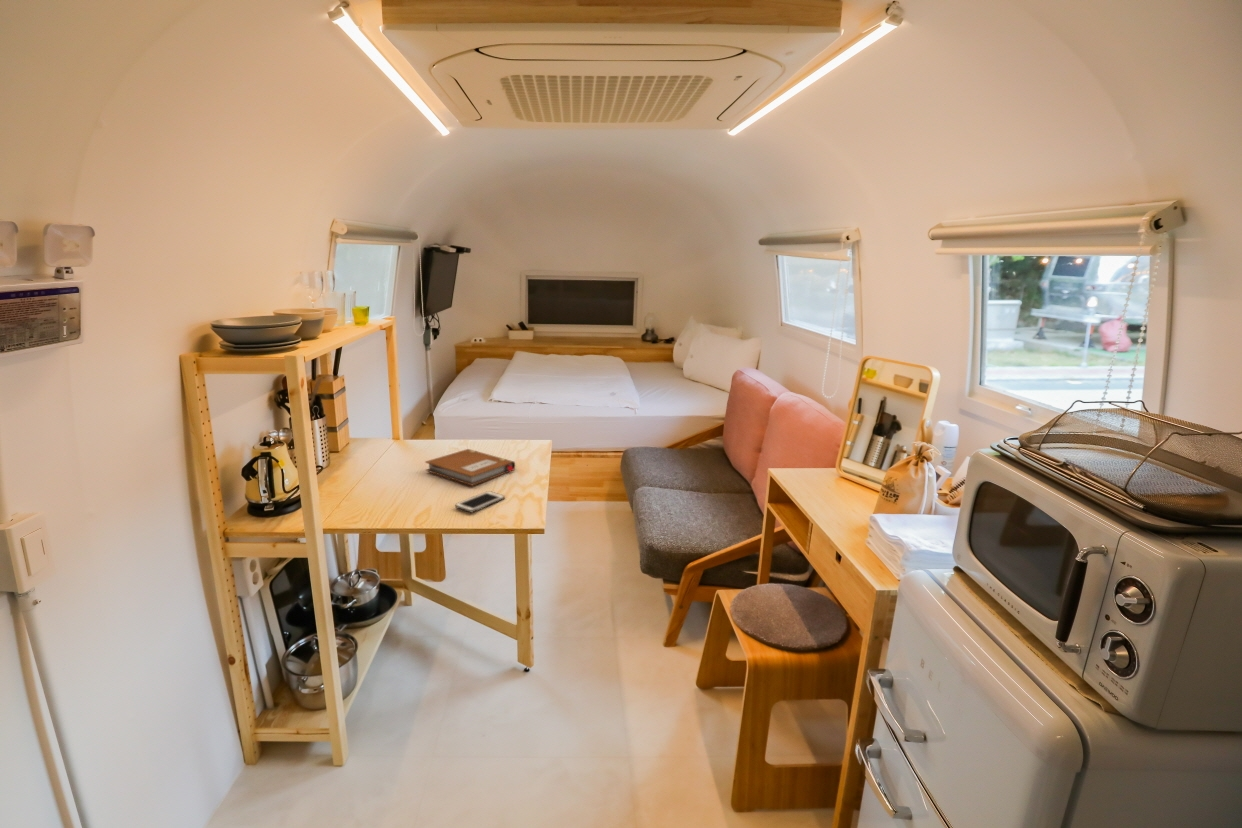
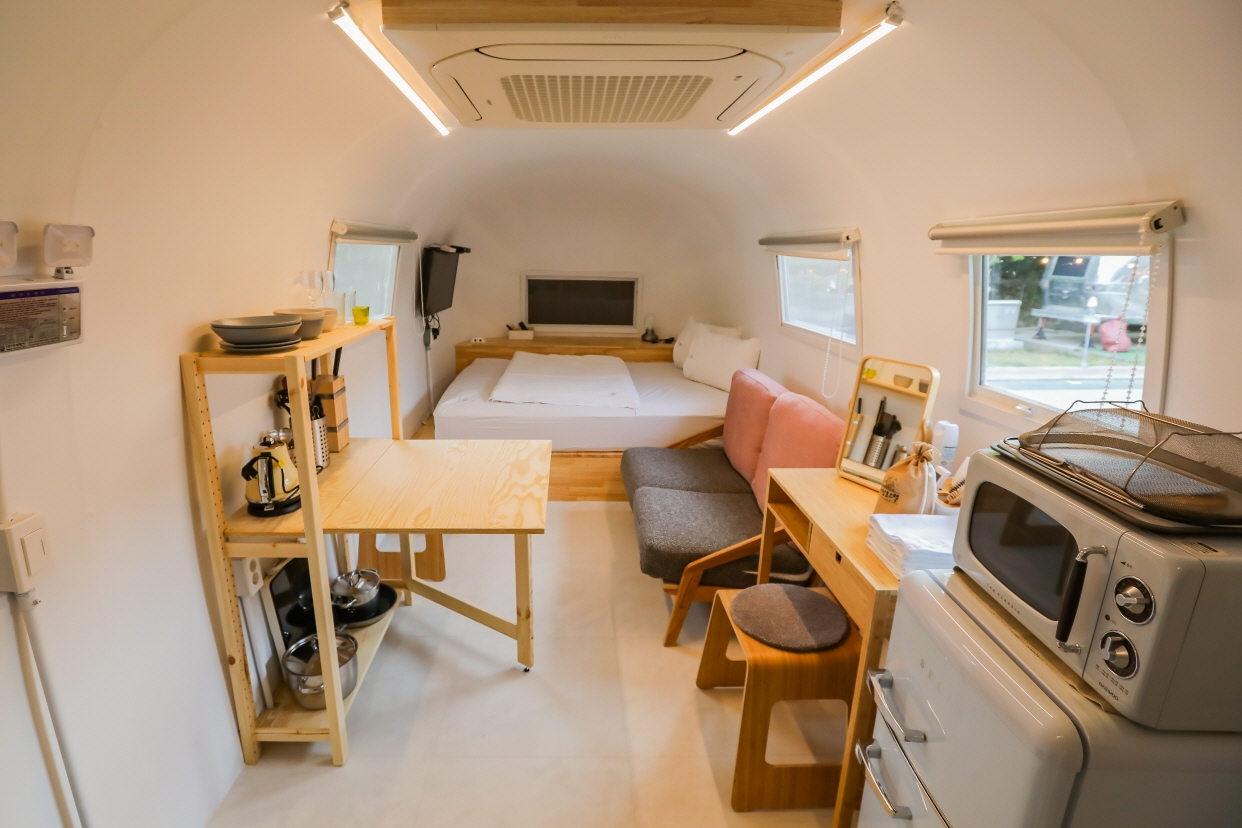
- notebook [424,448,516,487]
- cell phone [454,490,506,513]
